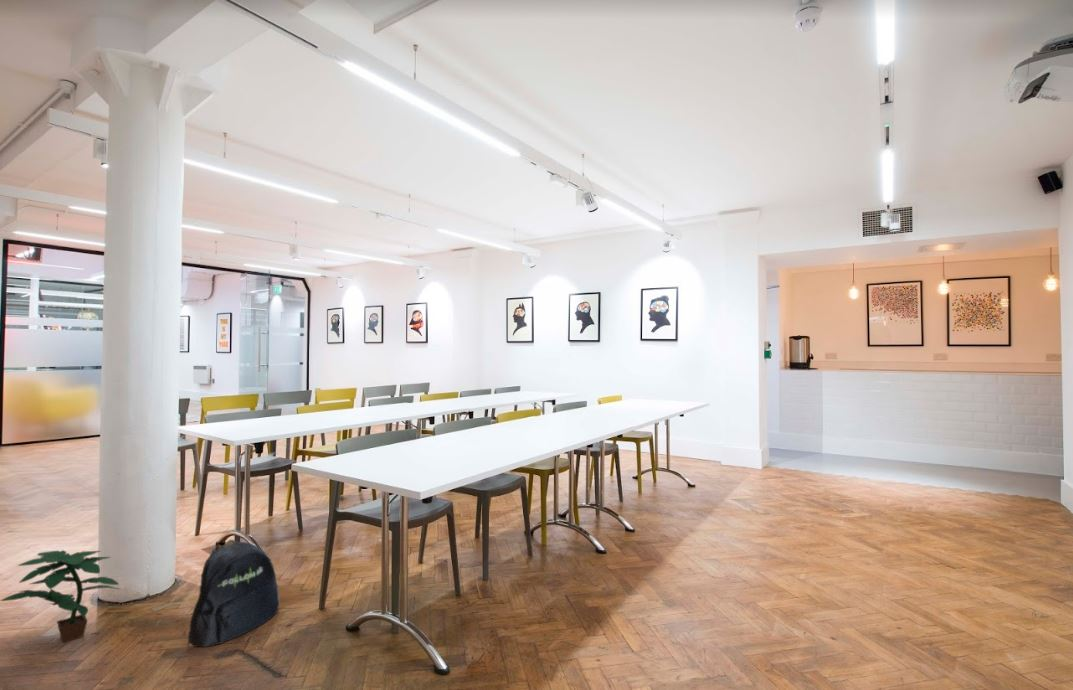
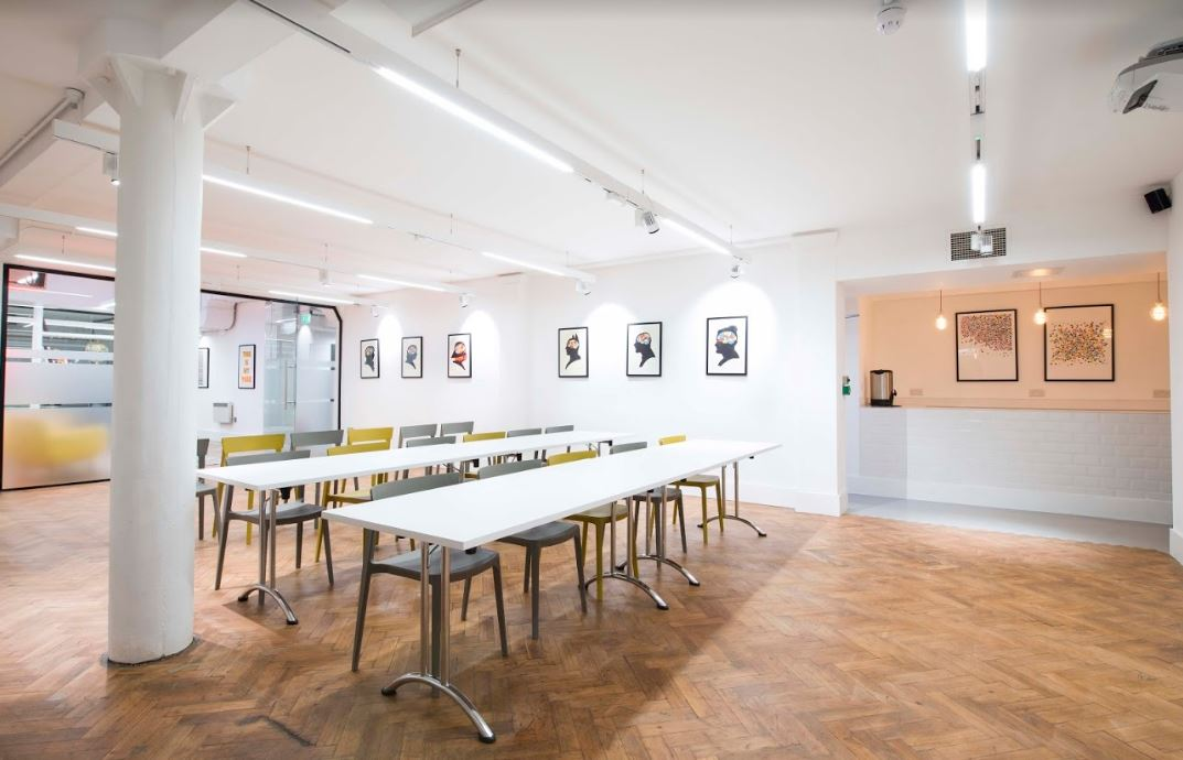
- potted plant [0,549,120,644]
- backpack [187,539,280,648]
